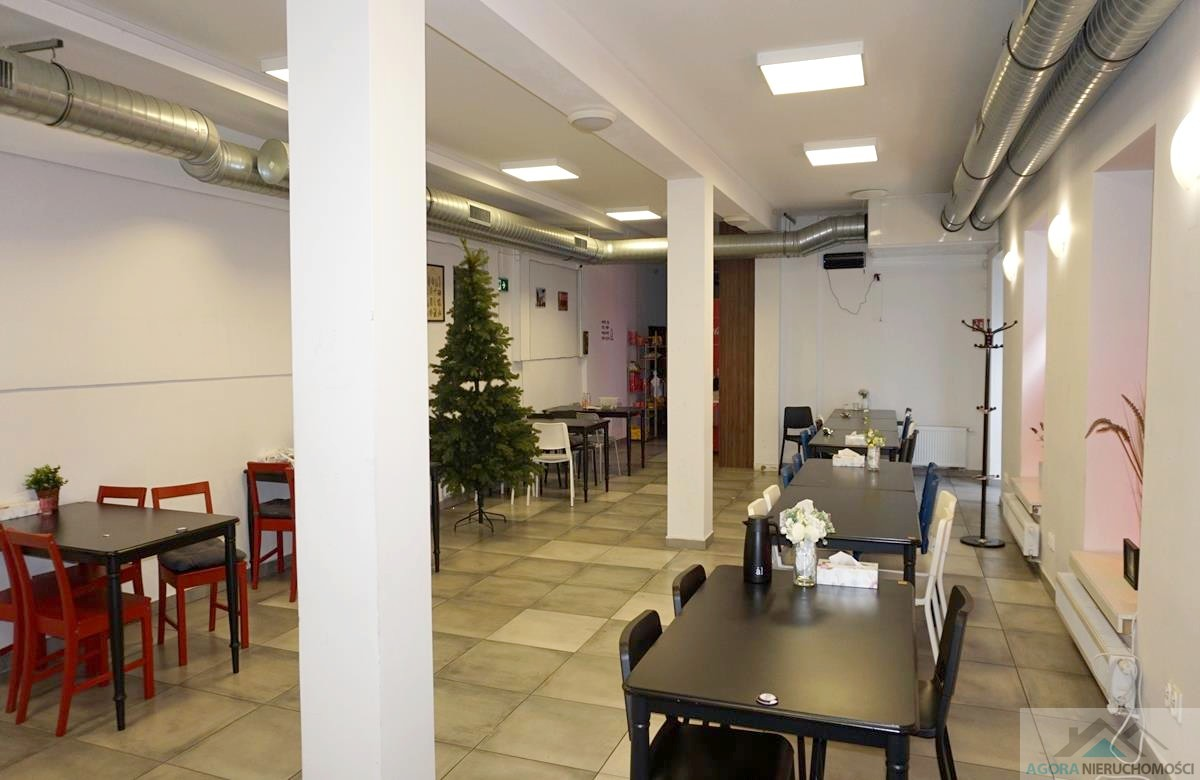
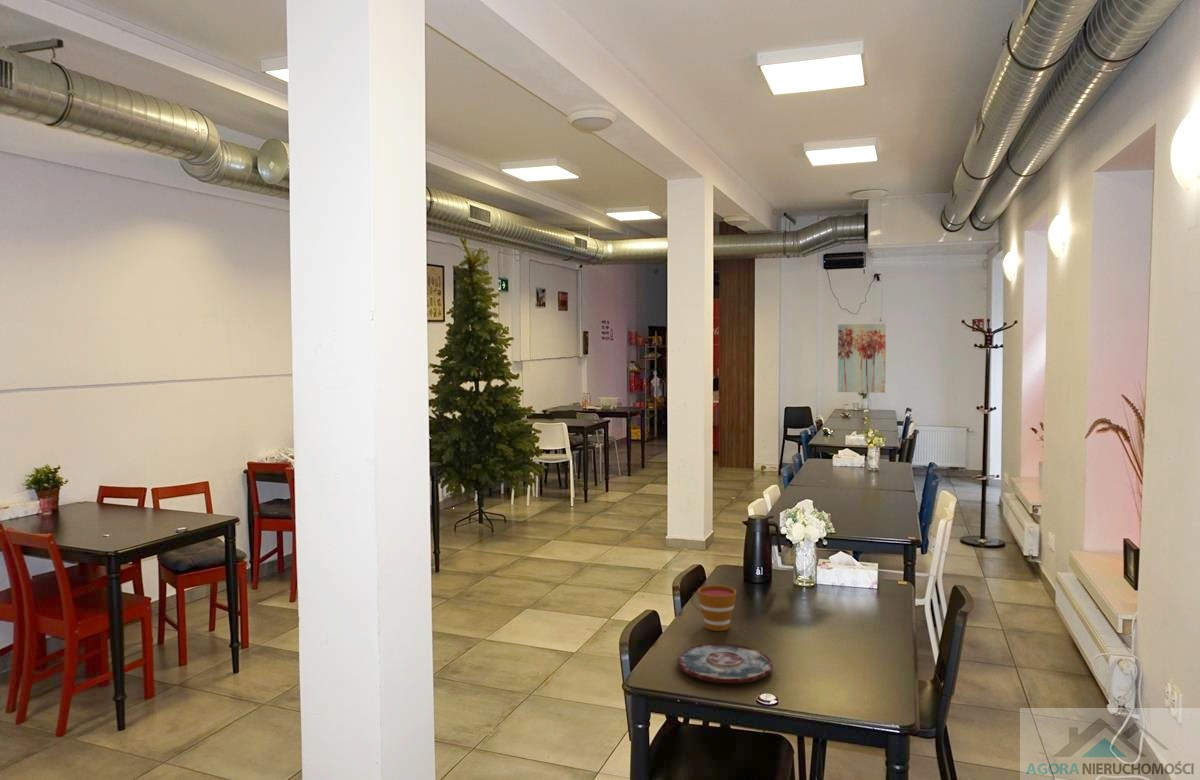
+ wall art [837,323,887,394]
+ plate [676,643,773,684]
+ cup [690,584,737,632]
